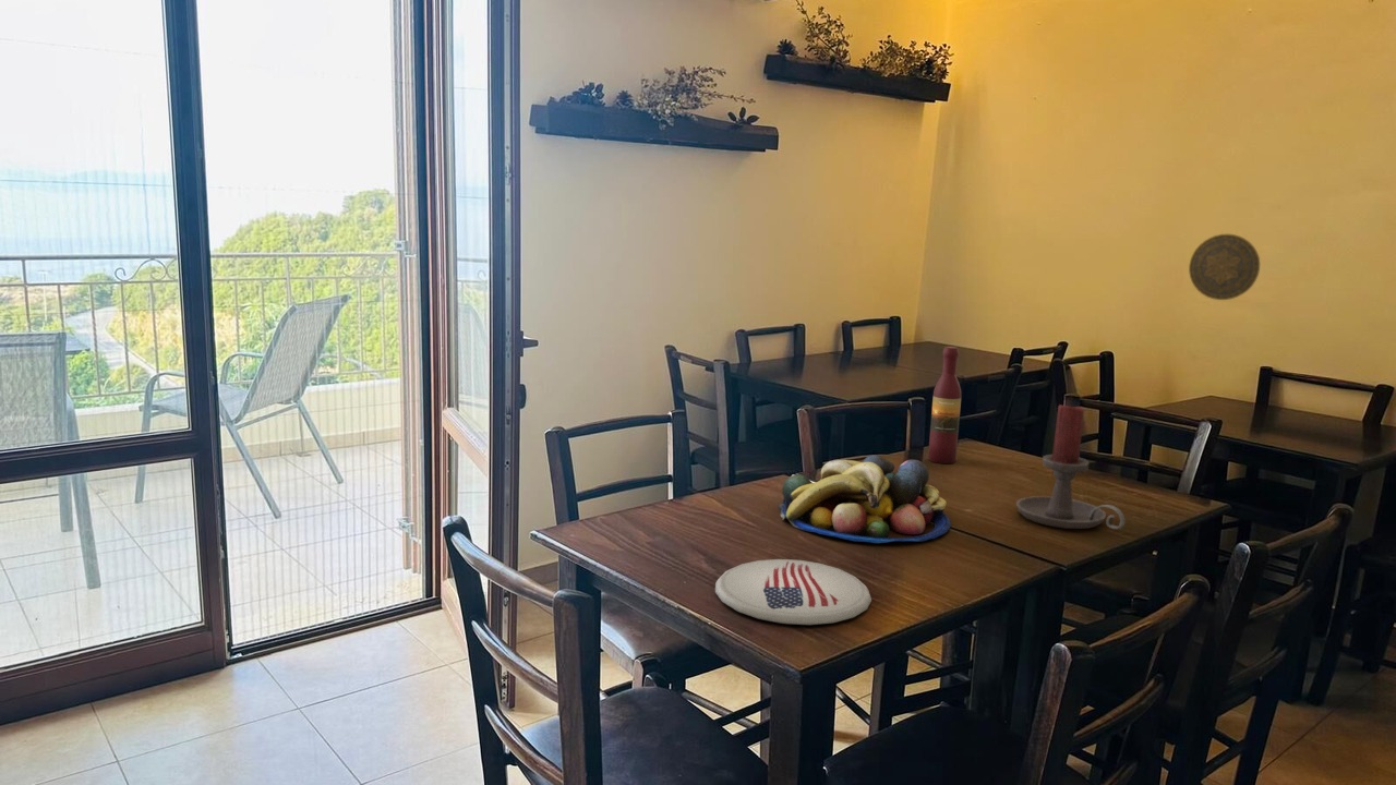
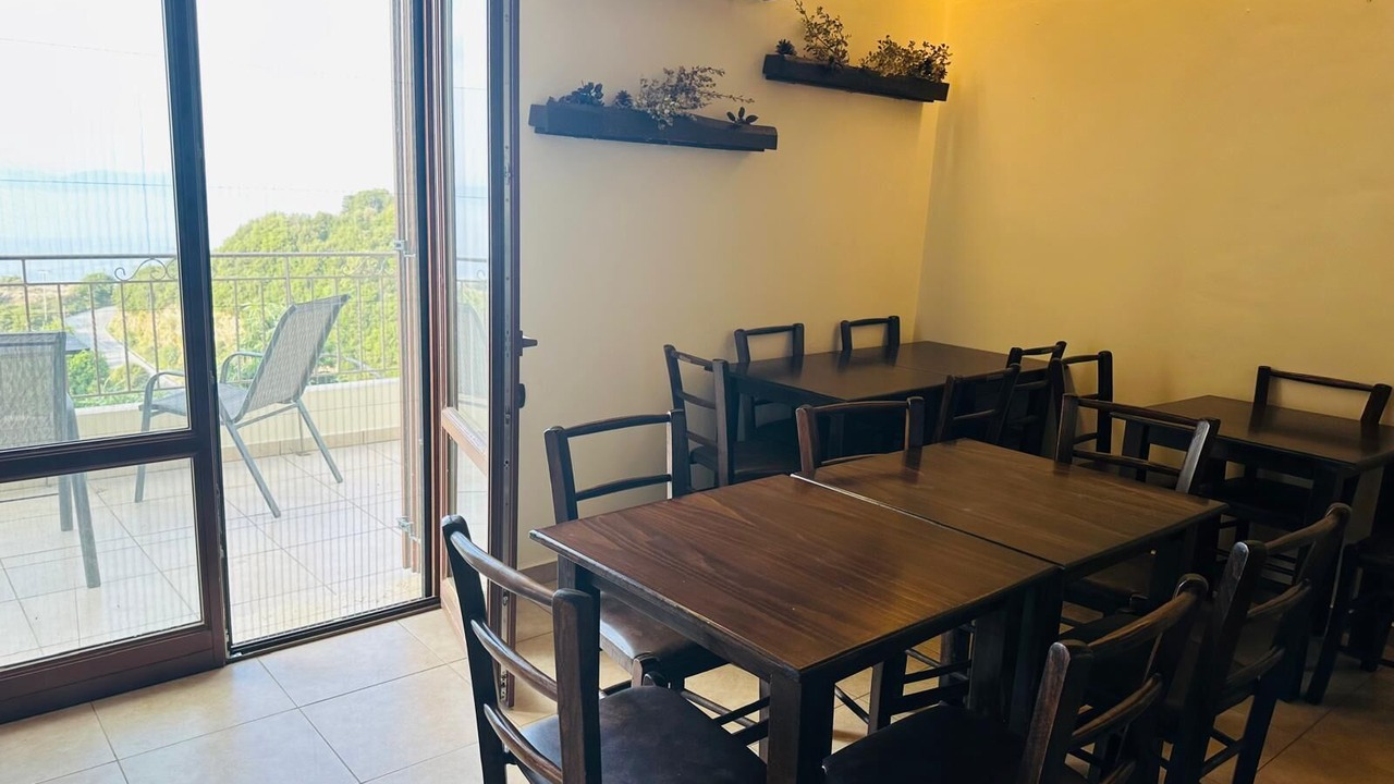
- plate [714,558,872,626]
- wine bottle [927,346,962,464]
- fruit bowl [778,455,952,544]
- candle holder [1015,403,1126,530]
- decorative plate [1188,233,1261,301]
